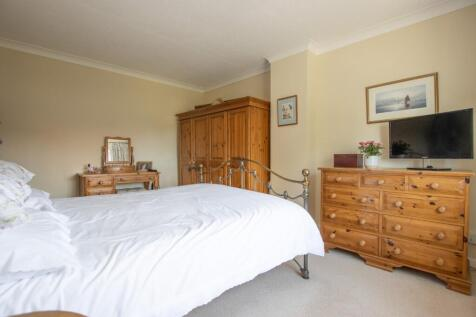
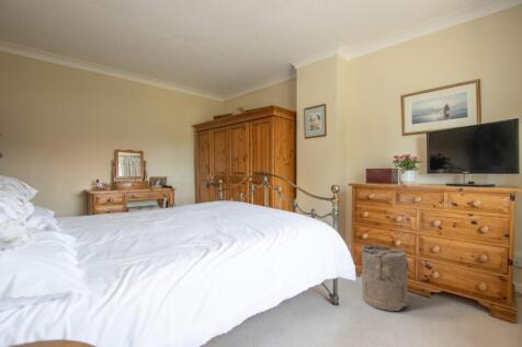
+ laundry hamper [361,243,410,312]
